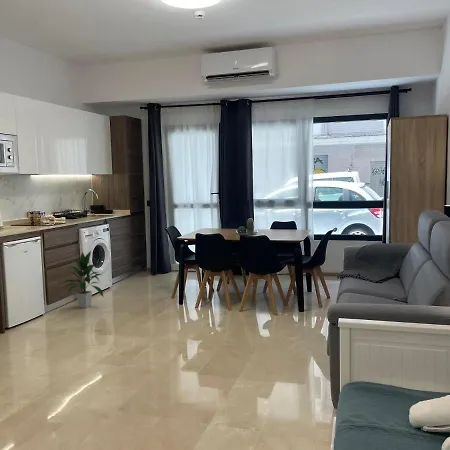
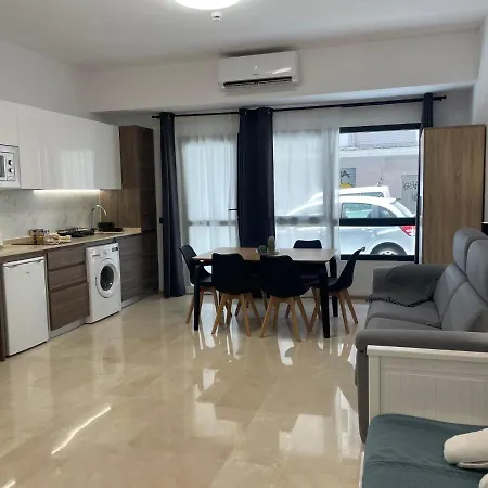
- indoor plant [62,250,104,309]
